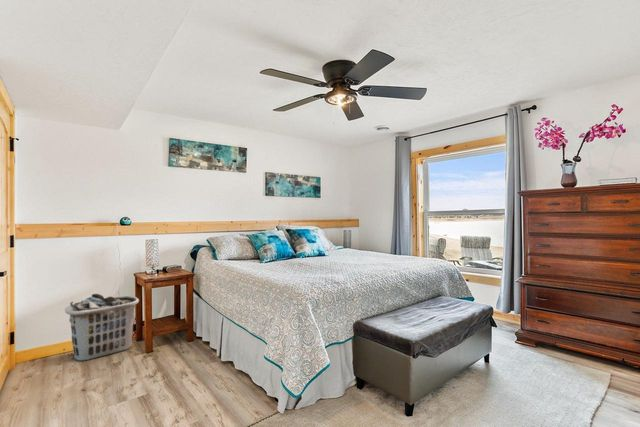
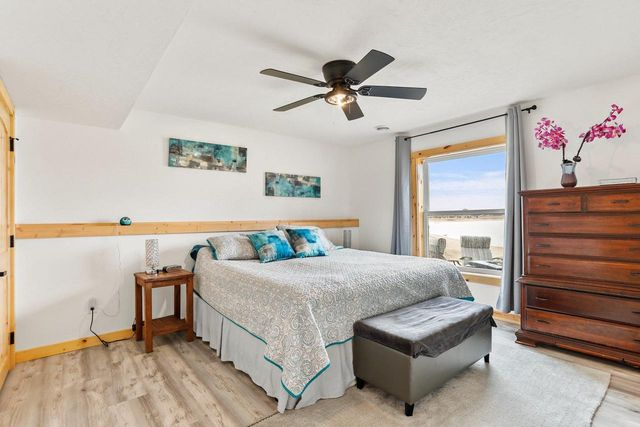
- clothes hamper [64,293,140,362]
